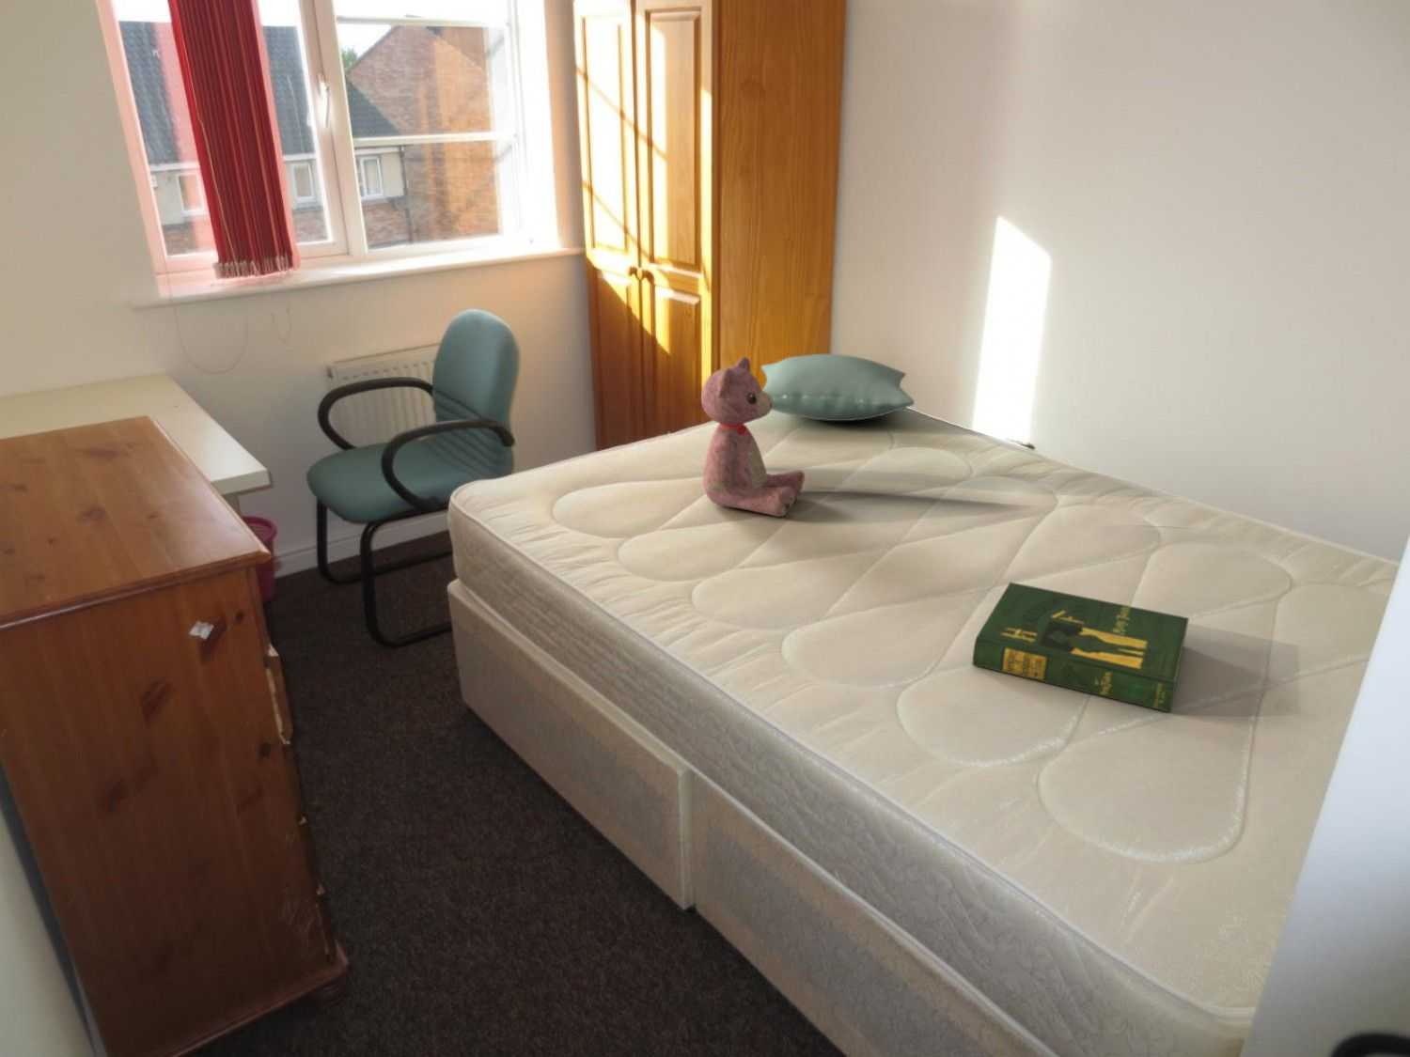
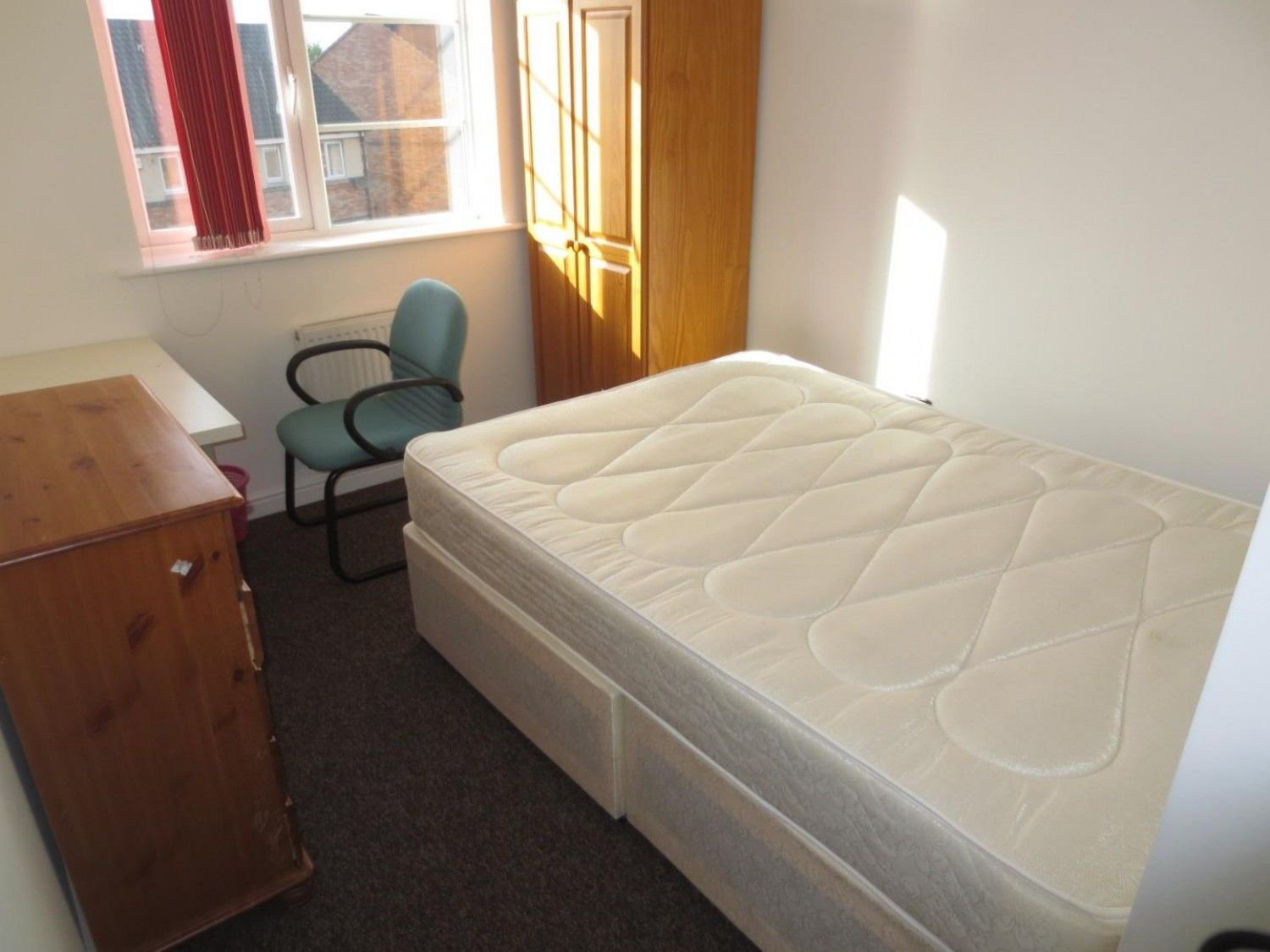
- book [971,582,1190,714]
- teddy bear [701,356,806,517]
- pillow [761,353,916,422]
